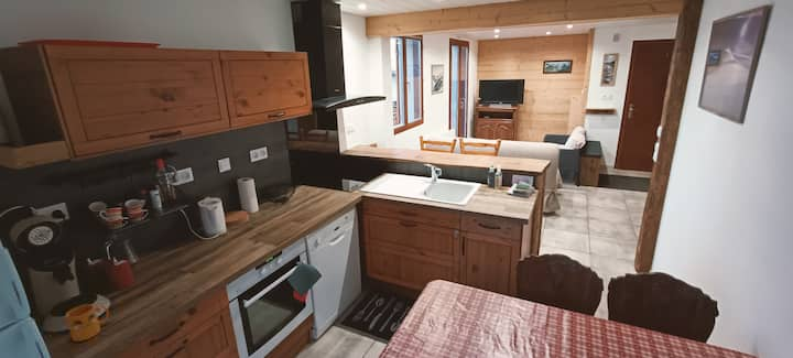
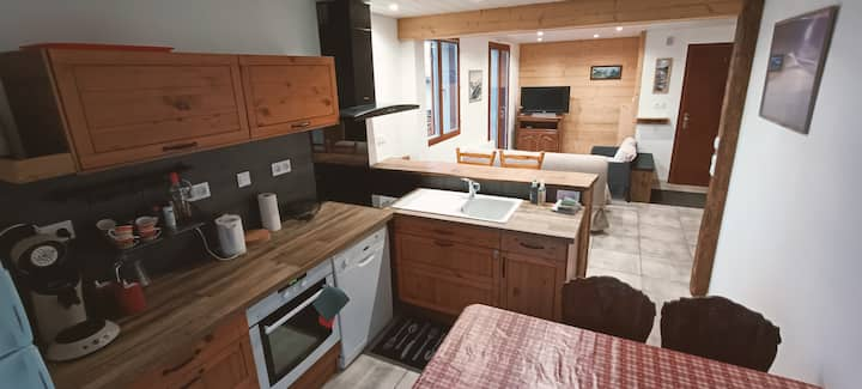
- mug [65,303,110,343]
